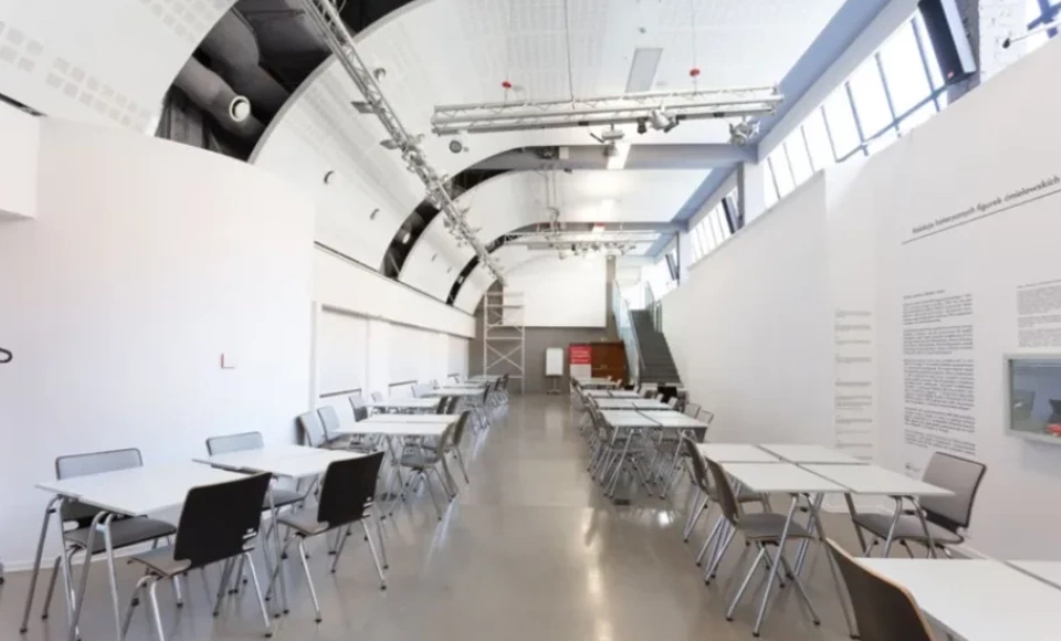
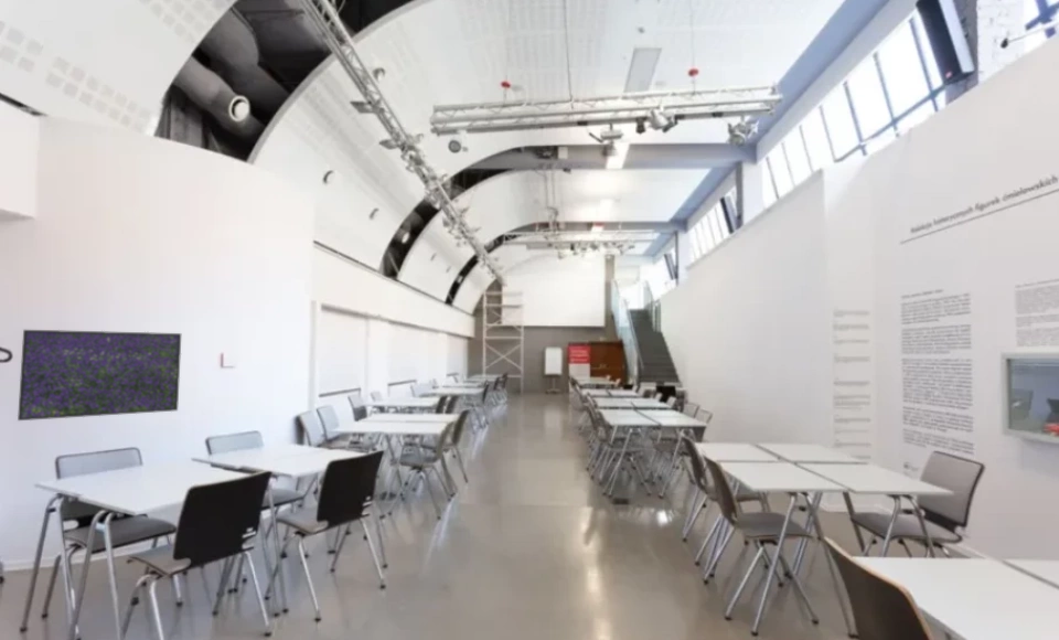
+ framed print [17,329,182,422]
